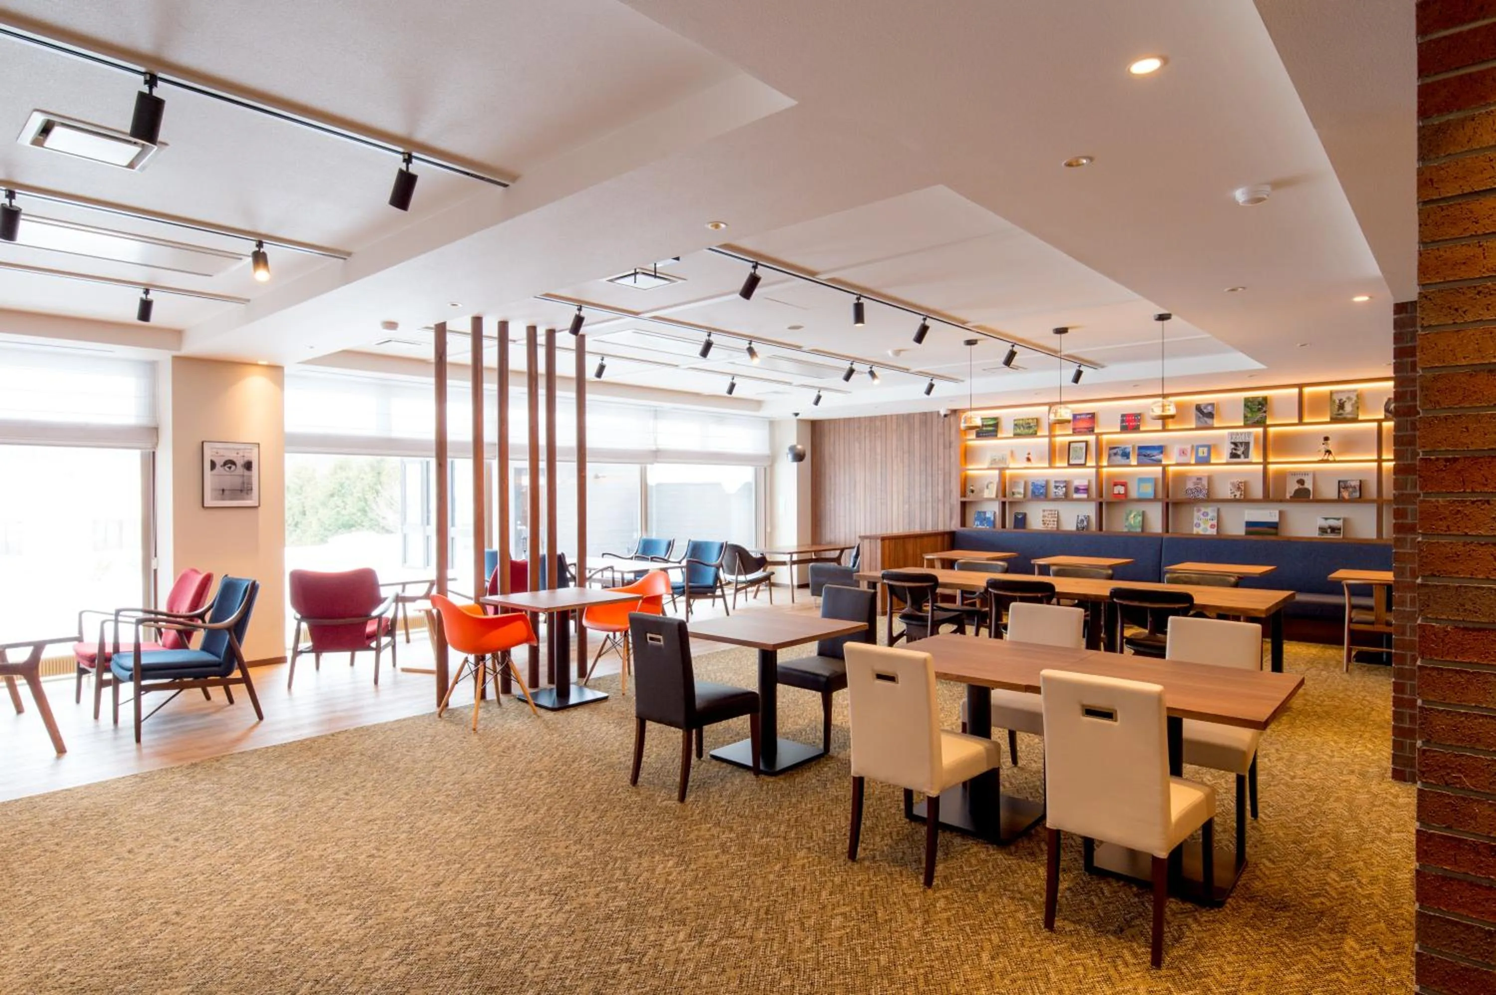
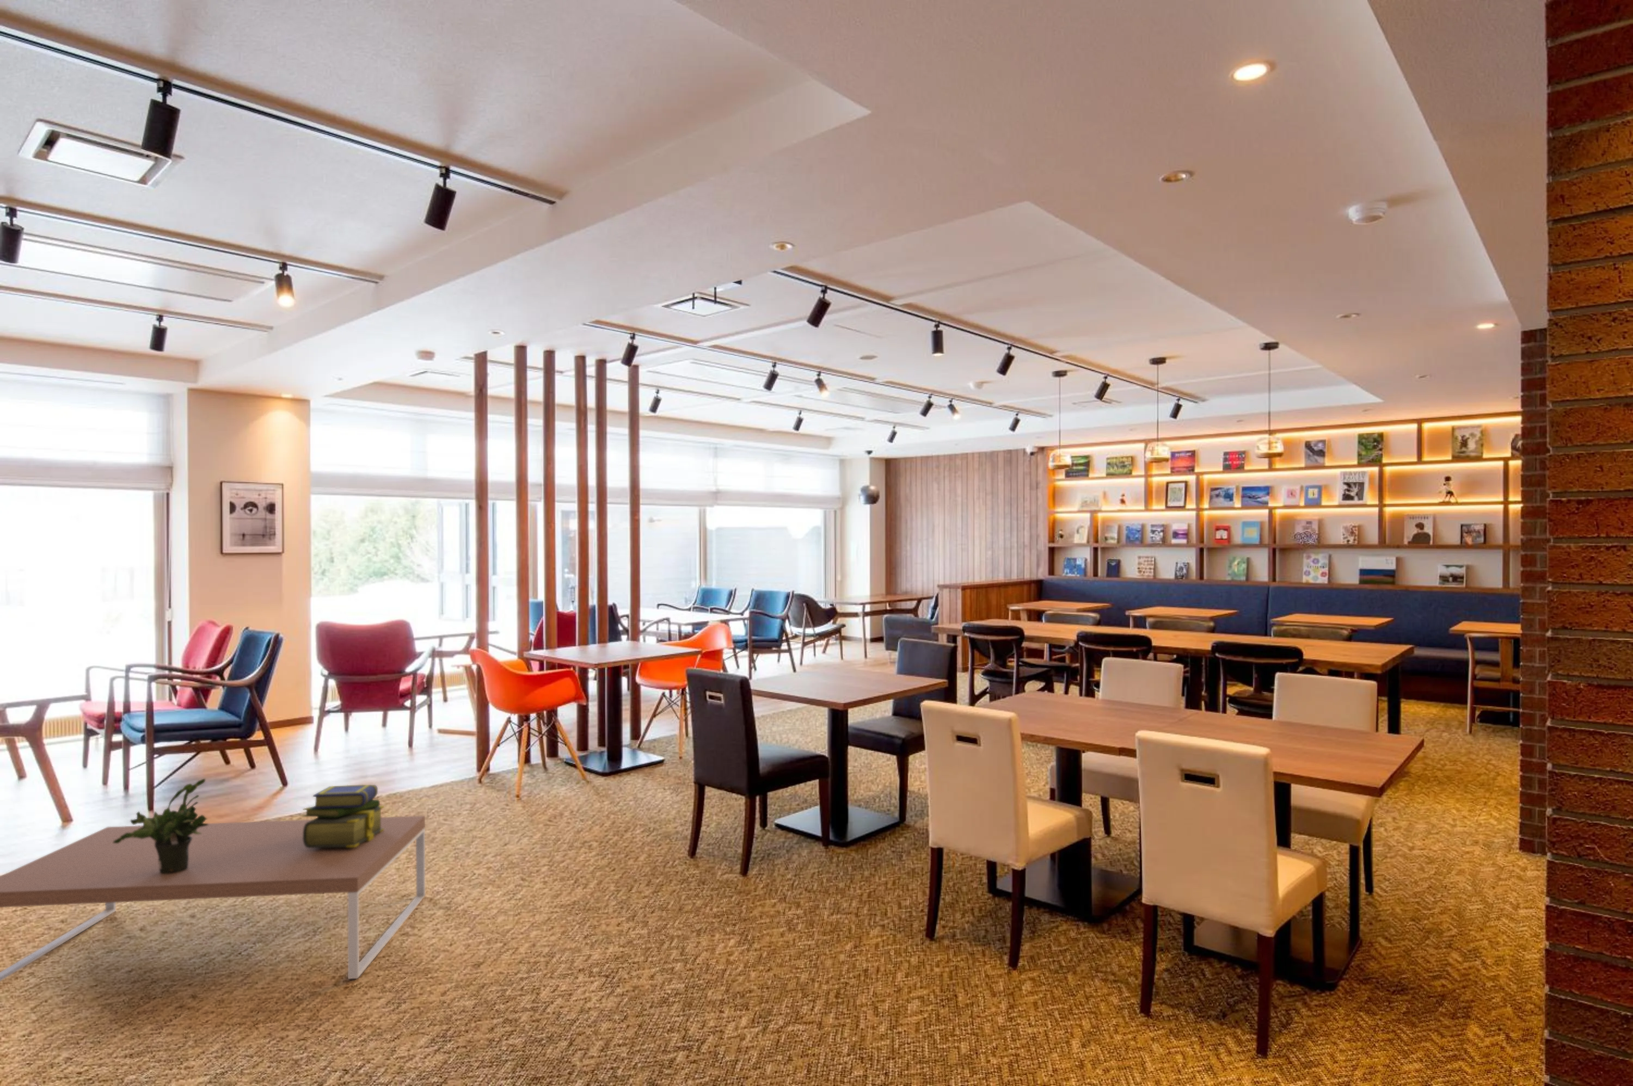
+ coffee table [0,814,426,982]
+ stack of books [302,784,384,847]
+ potted plant [113,778,209,874]
